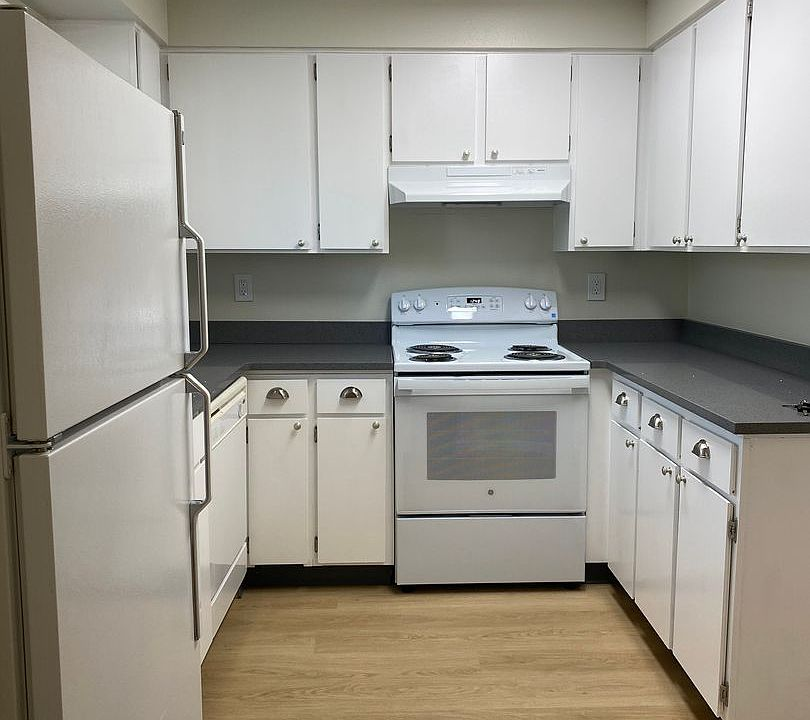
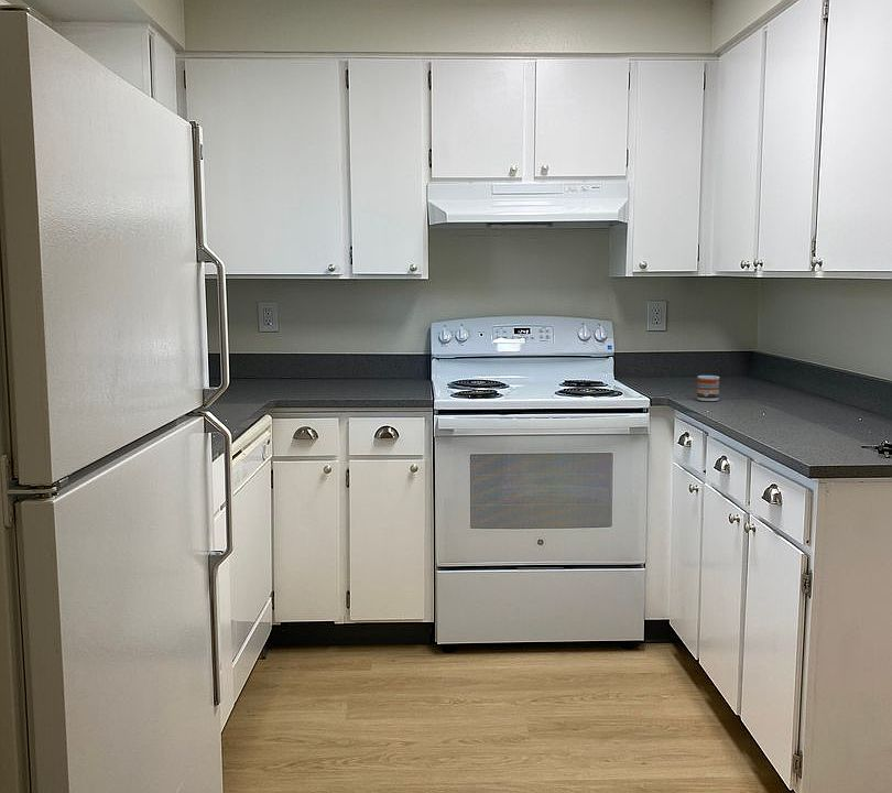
+ cup [696,374,720,402]
